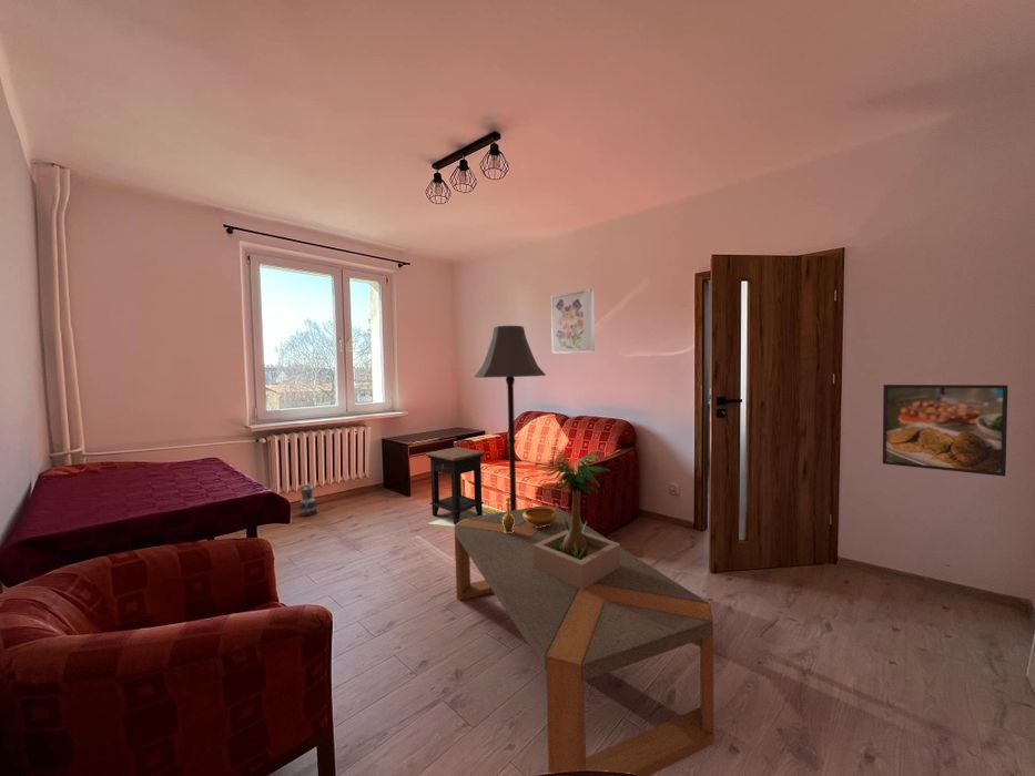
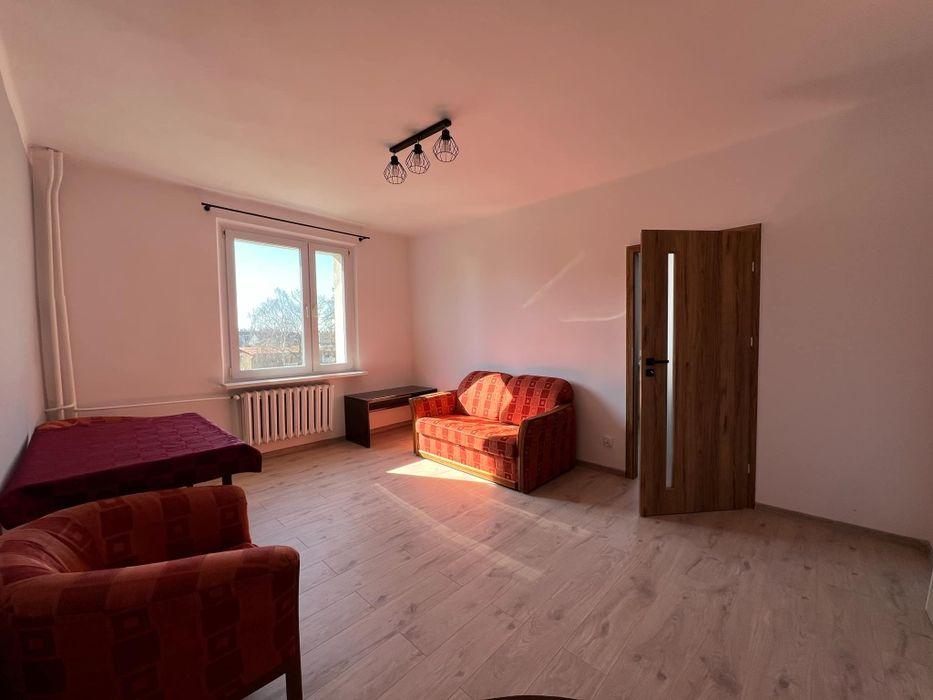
- side table [424,446,487,525]
- potted plant [532,446,621,590]
- wall art [550,288,596,355]
- ceramic jug [298,483,318,518]
- floor lamp [474,325,547,511]
- coffee table [453,504,714,776]
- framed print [882,384,1008,478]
- decorative bowl [503,497,557,533]
